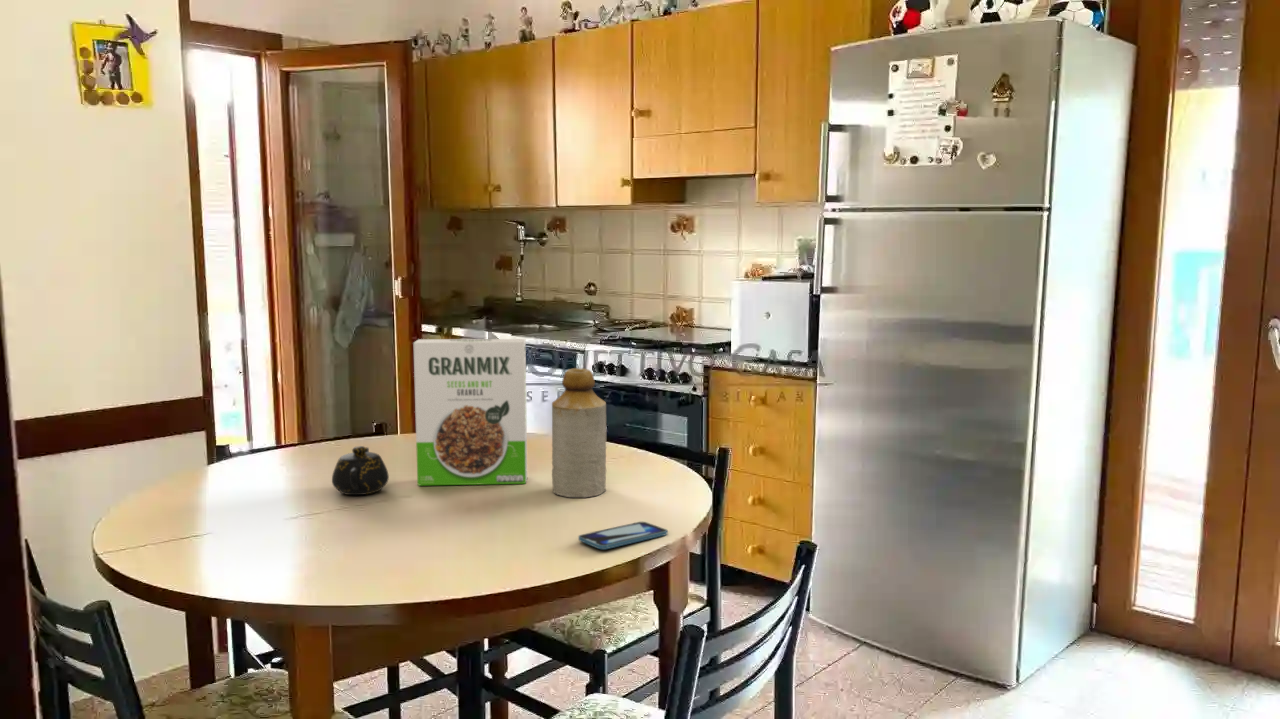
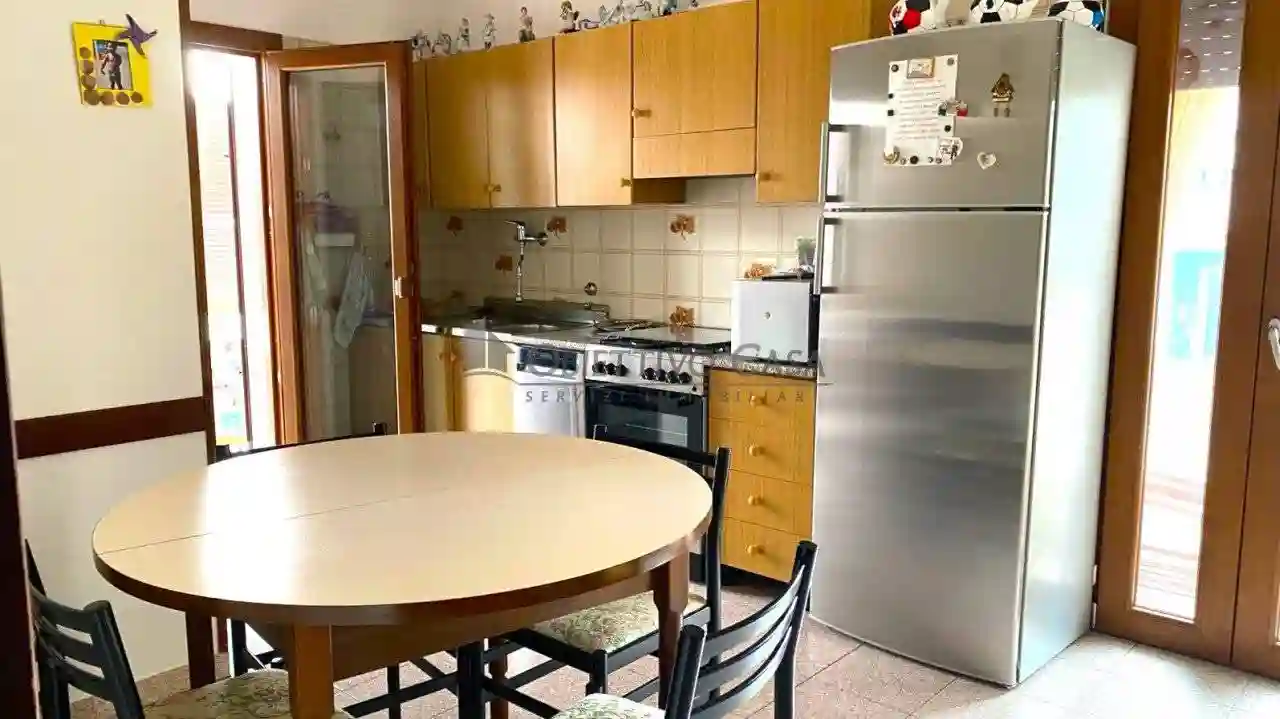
- cereal box [412,338,528,486]
- teapot [331,445,390,496]
- bottle [551,367,607,498]
- smartphone [577,521,668,550]
